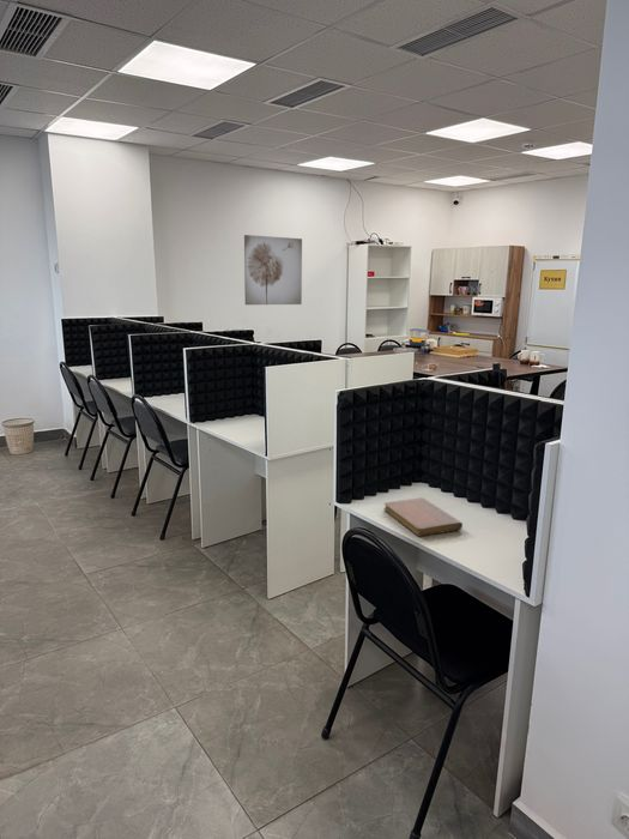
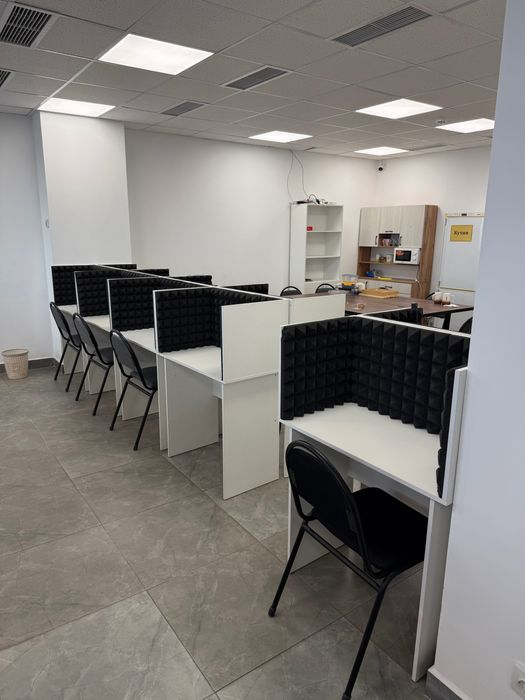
- wall art [243,234,303,306]
- notebook [383,496,464,537]
